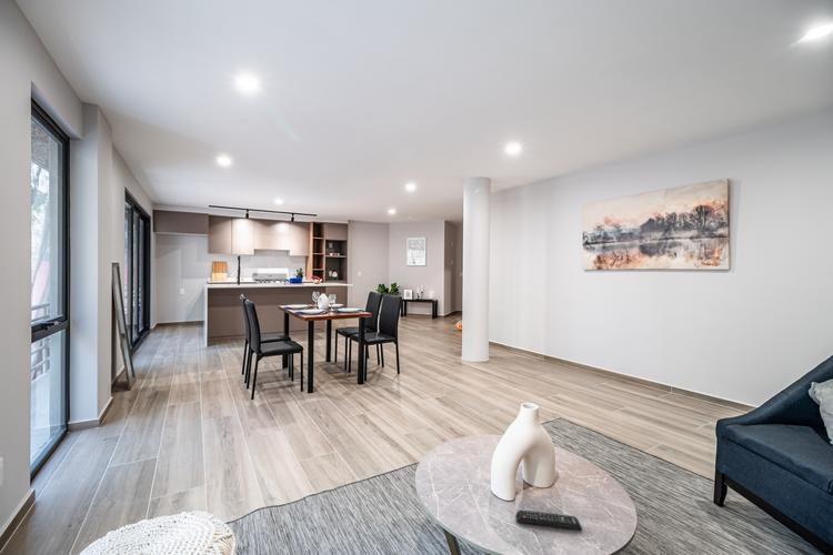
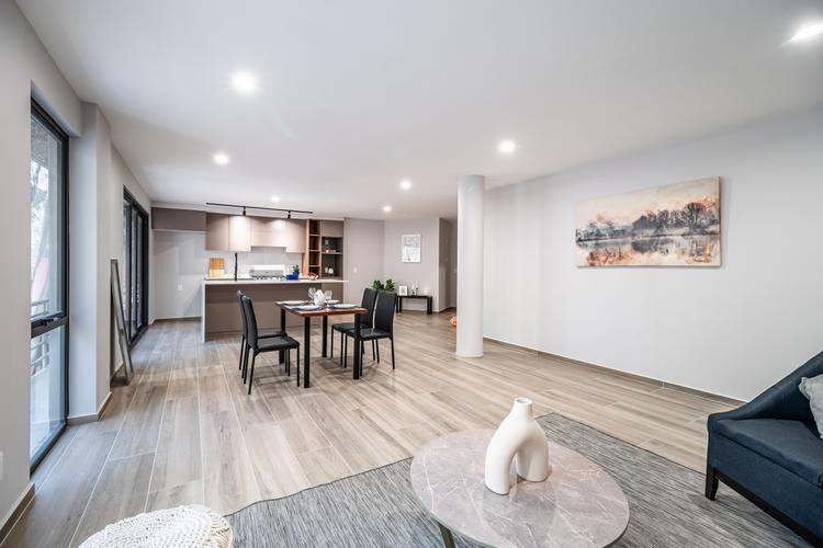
- remote control [515,508,583,531]
